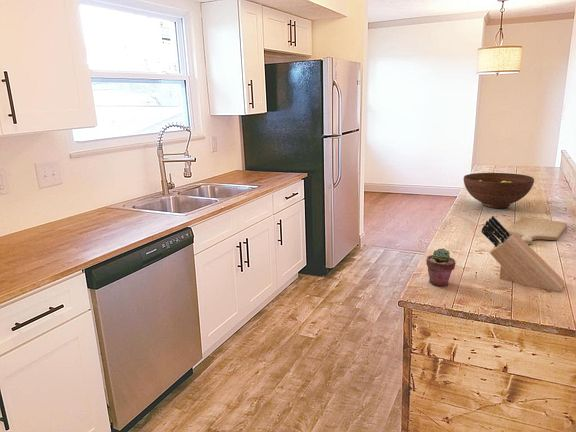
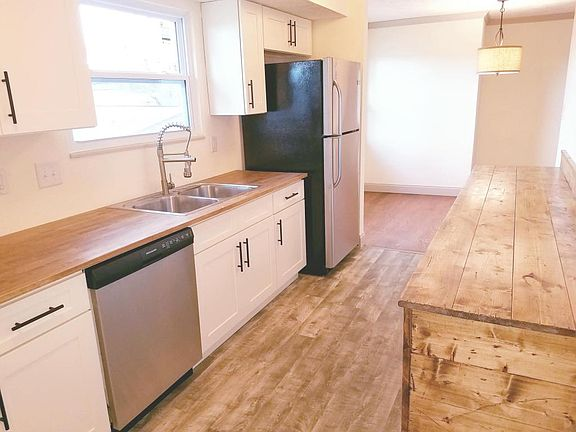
- chopping board [506,217,568,245]
- knife block [481,215,565,293]
- potted succulent [425,247,457,287]
- fruit bowl [463,172,535,209]
